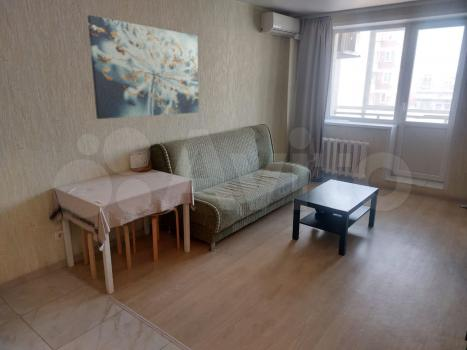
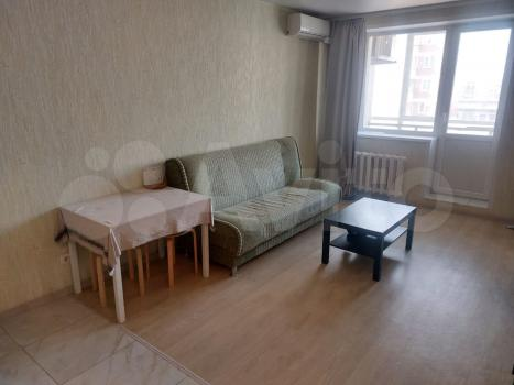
- wall art [87,14,200,120]
